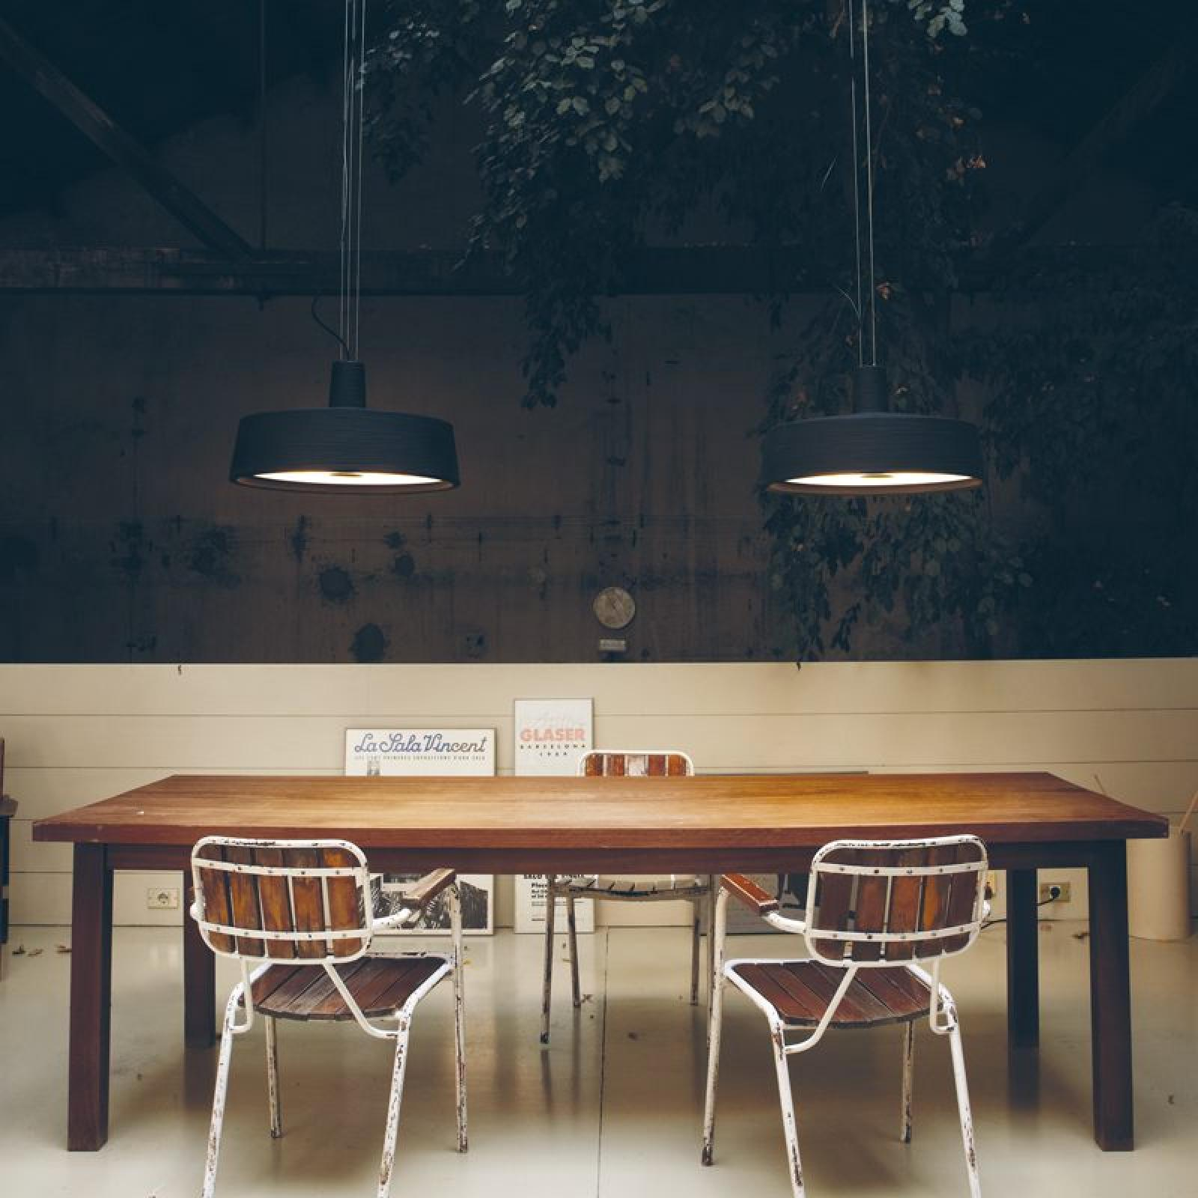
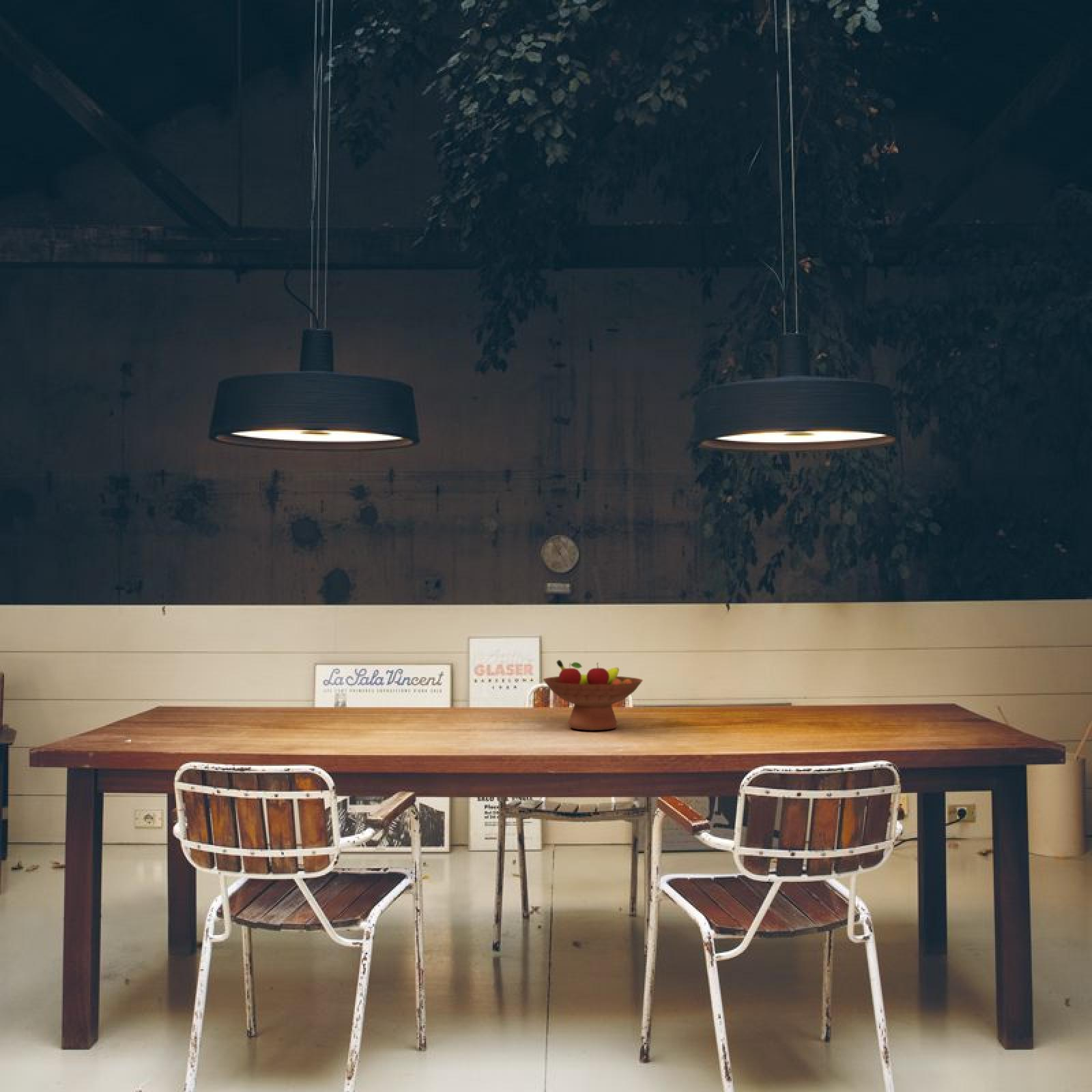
+ fruit bowl [543,659,644,731]
